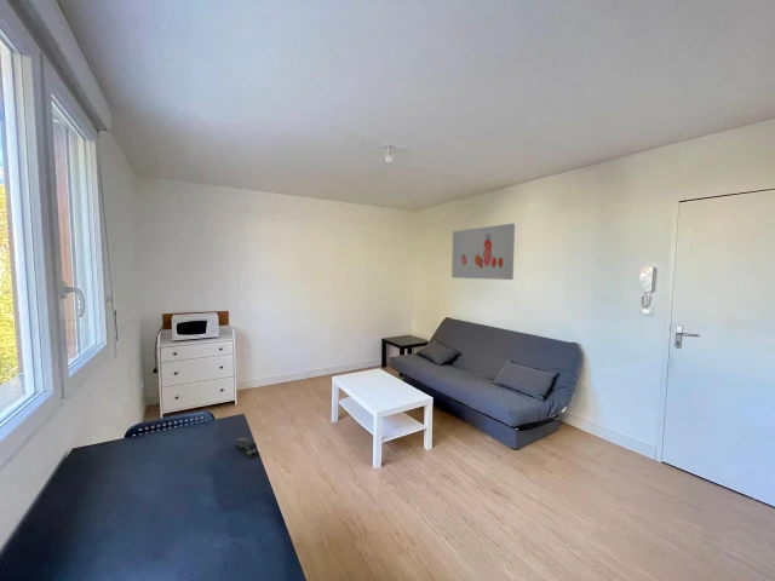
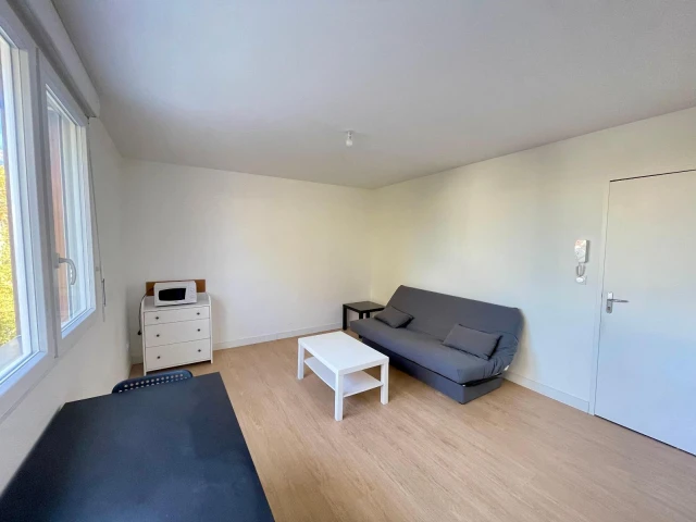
- stapler [234,437,262,460]
- wall art [450,223,516,281]
